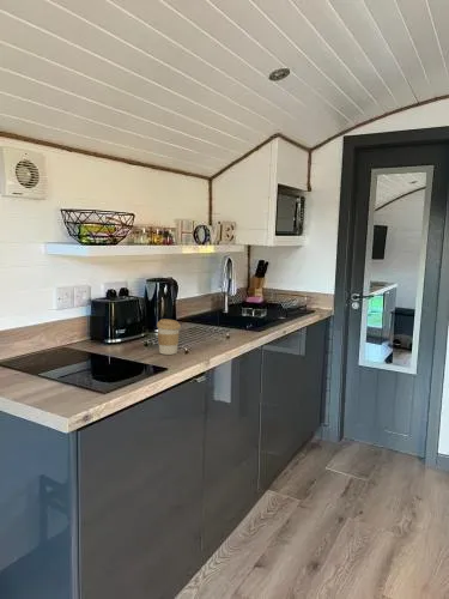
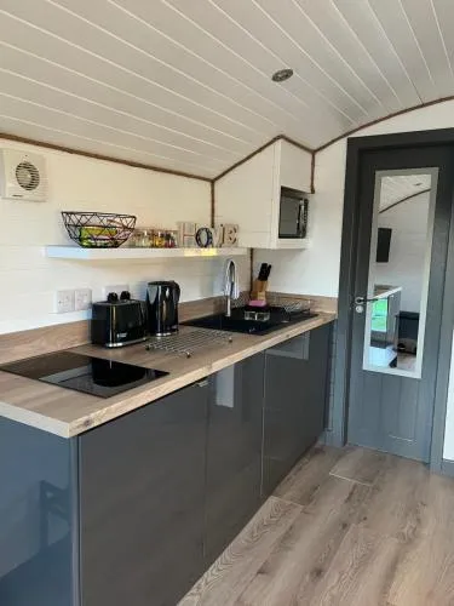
- coffee cup [156,317,182,356]
